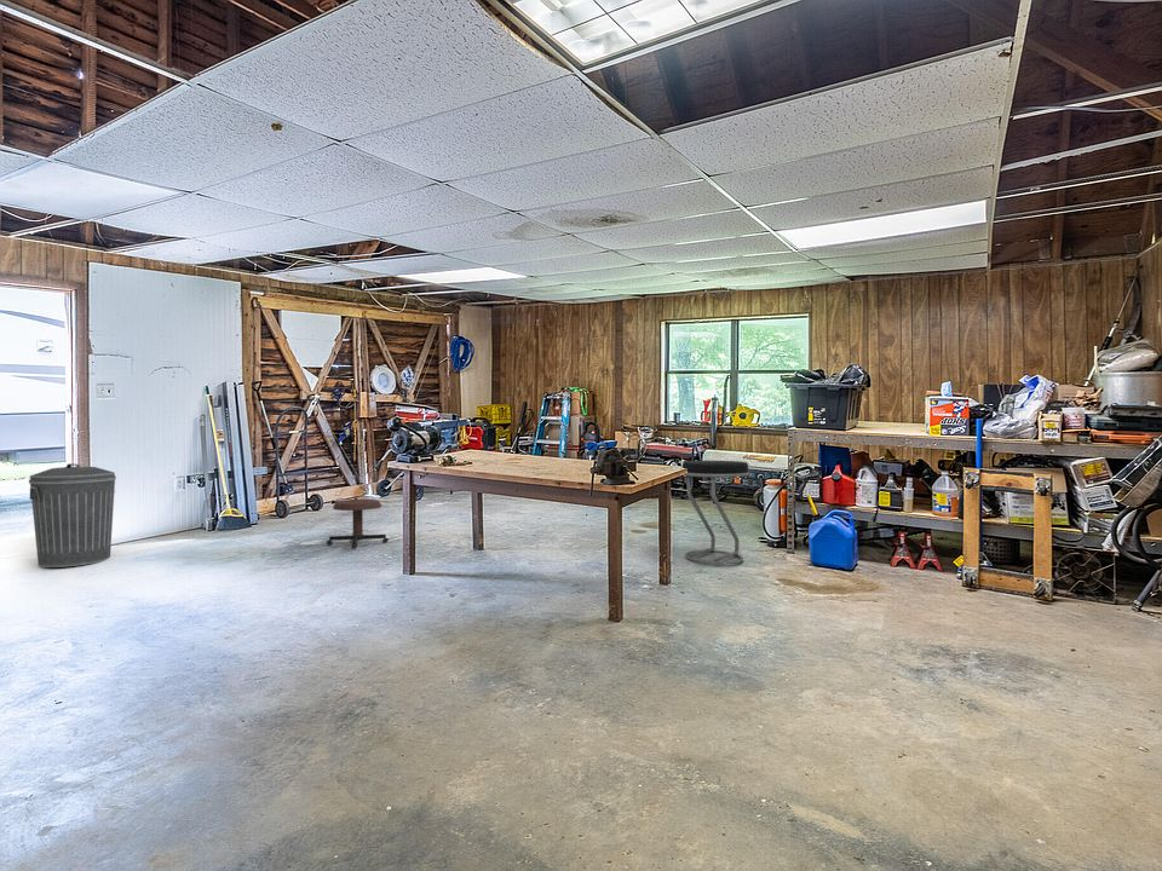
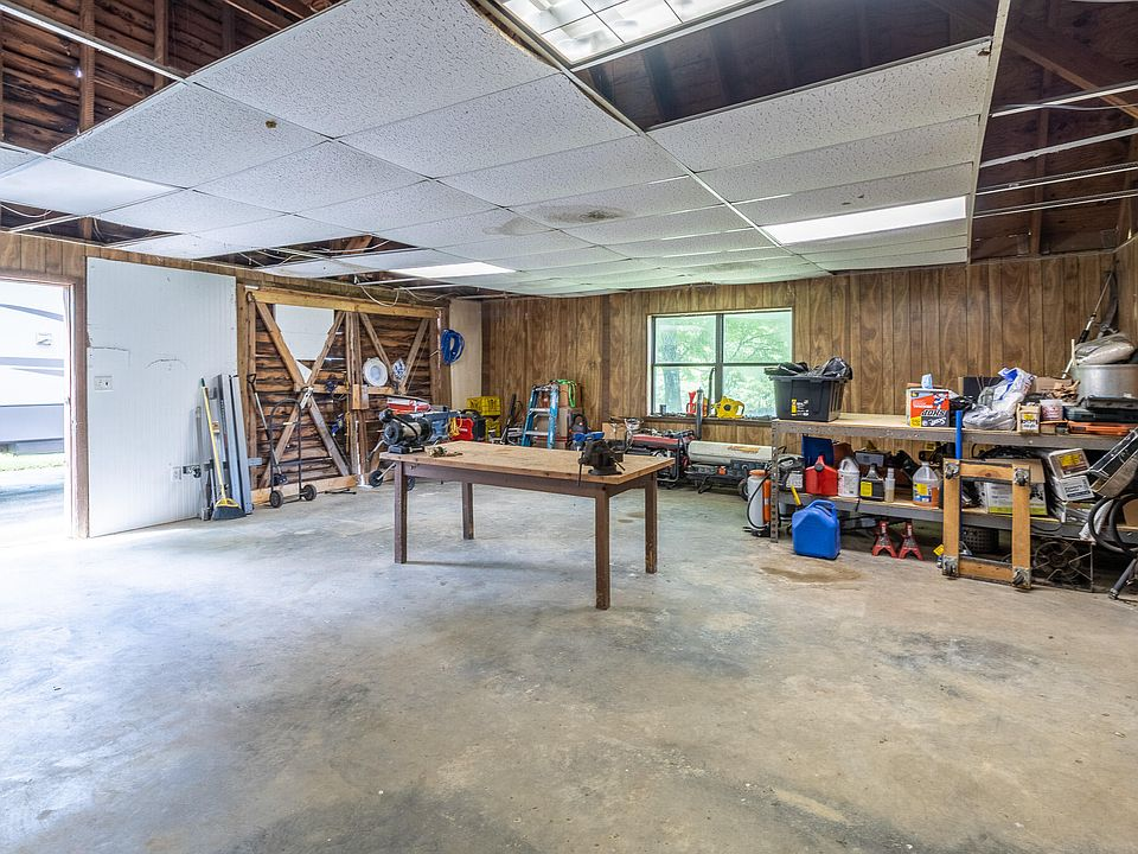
- stool [326,498,390,550]
- trash can [28,462,117,569]
- stool [681,460,750,565]
